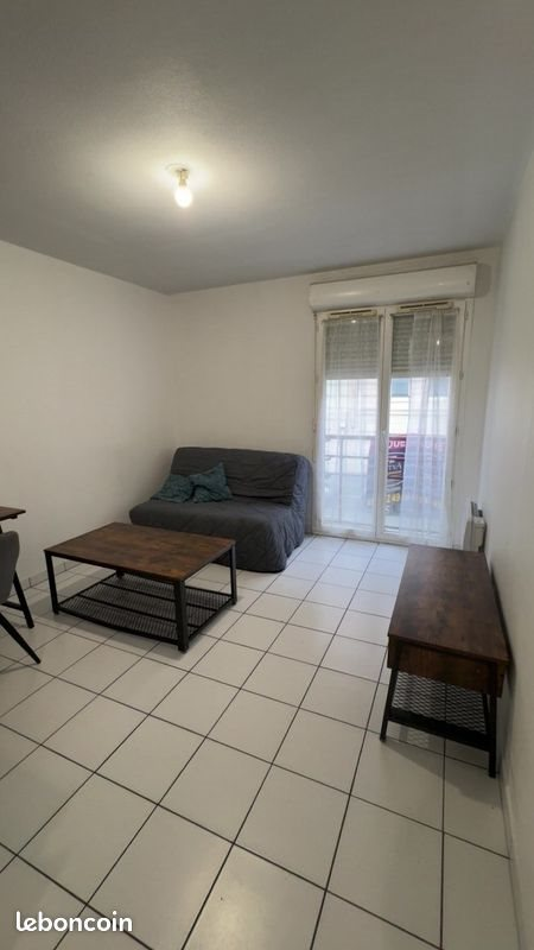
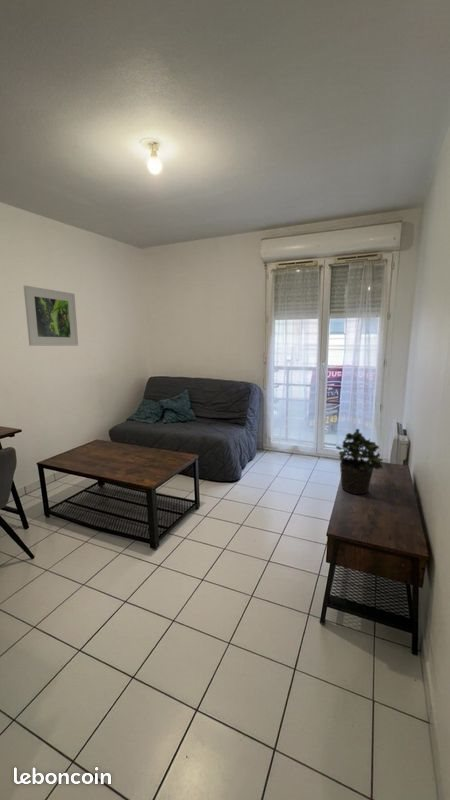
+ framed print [23,284,79,347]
+ potted plant [335,428,383,495]
